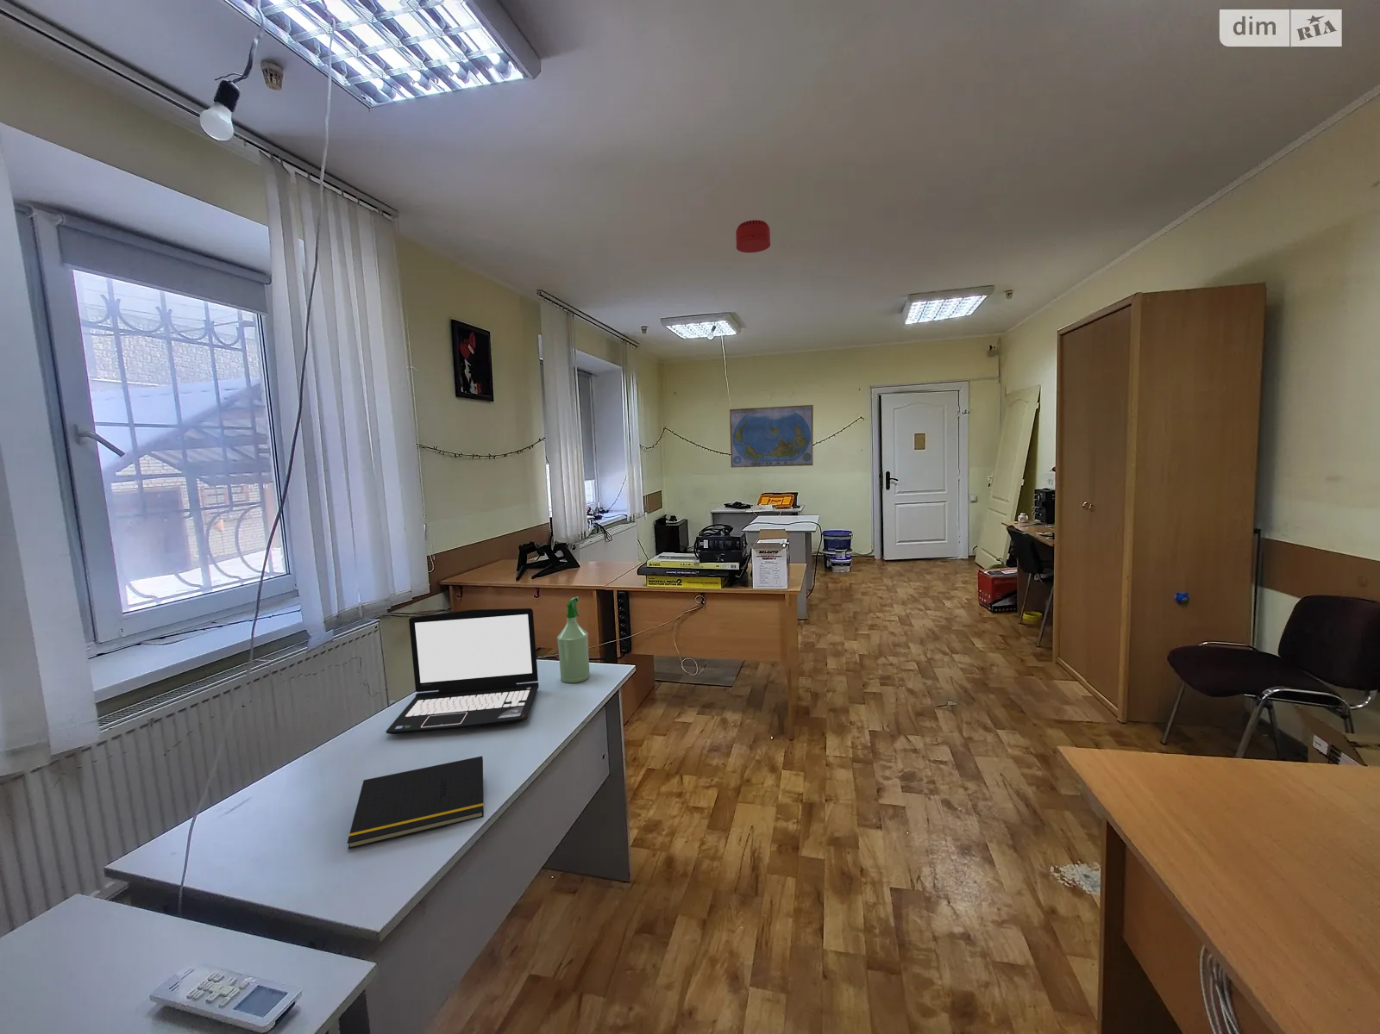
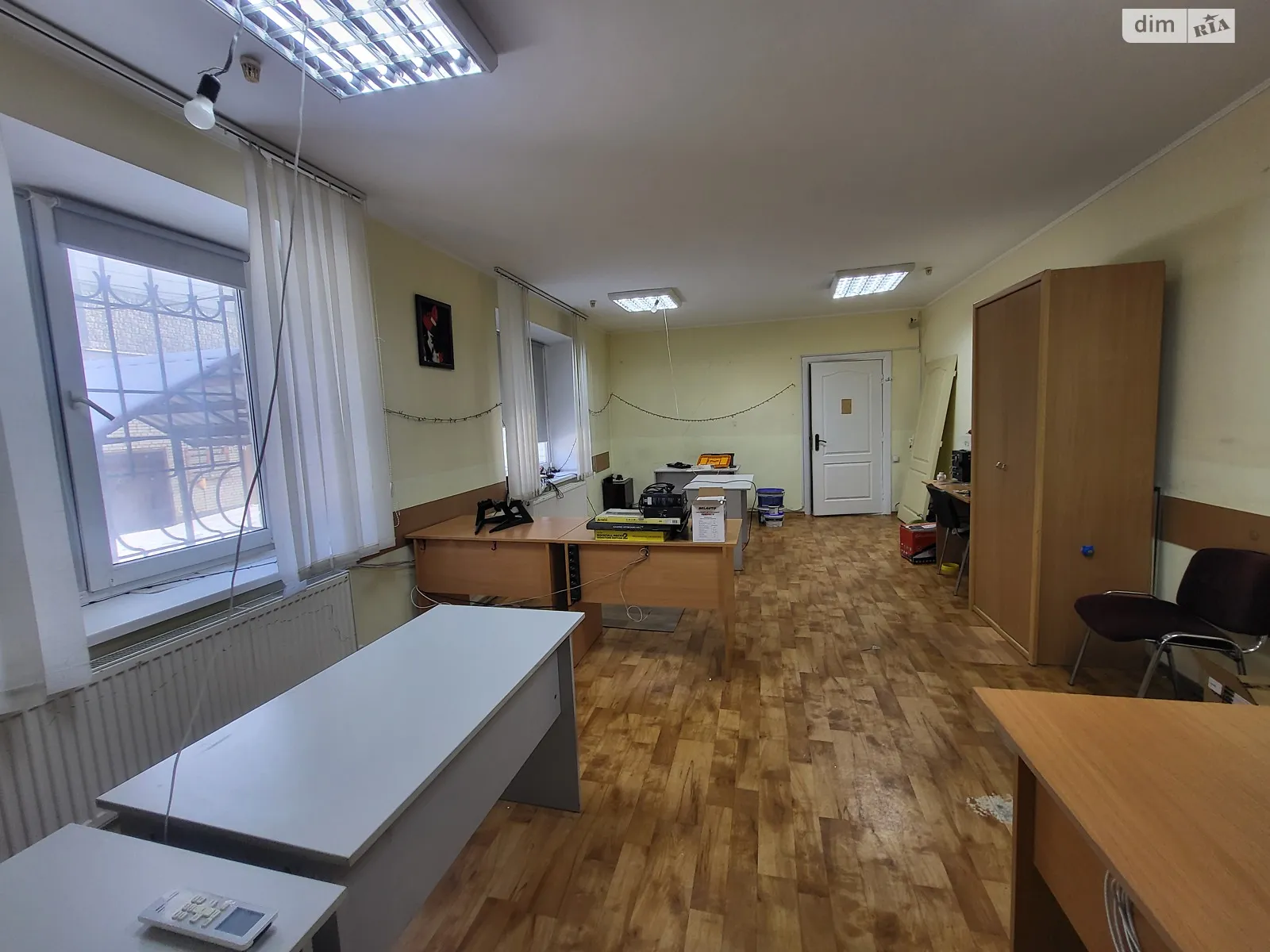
- notepad [347,756,485,849]
- smoke detector [735,219,771,253]
- world map [729,404,814,468]
- spray bottle [556,596,591,683]
- laptop [386,607,540,735]
